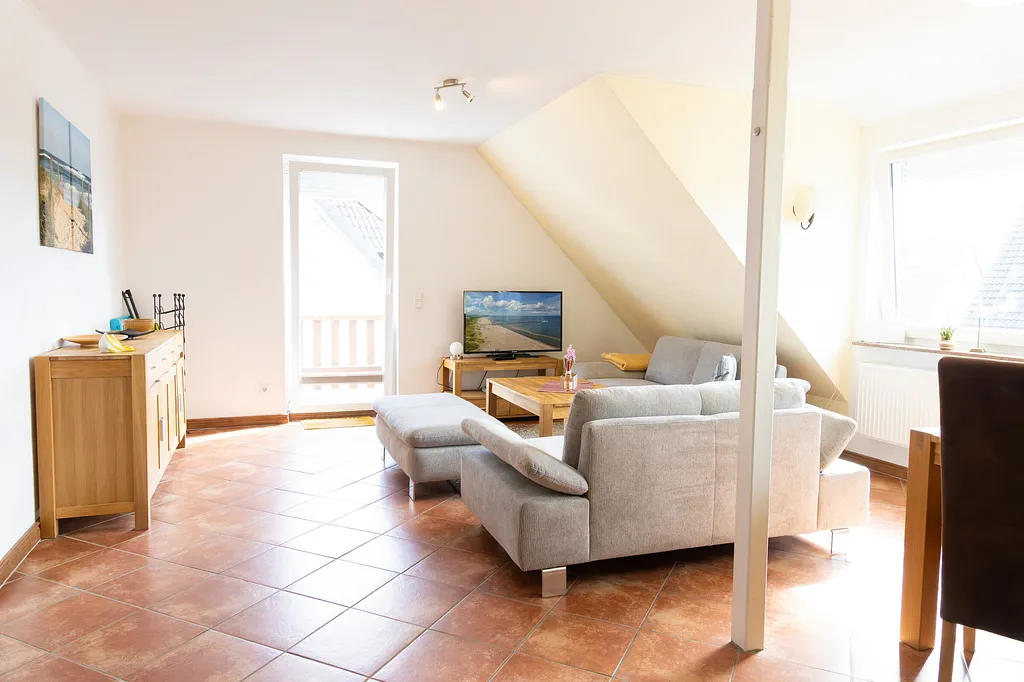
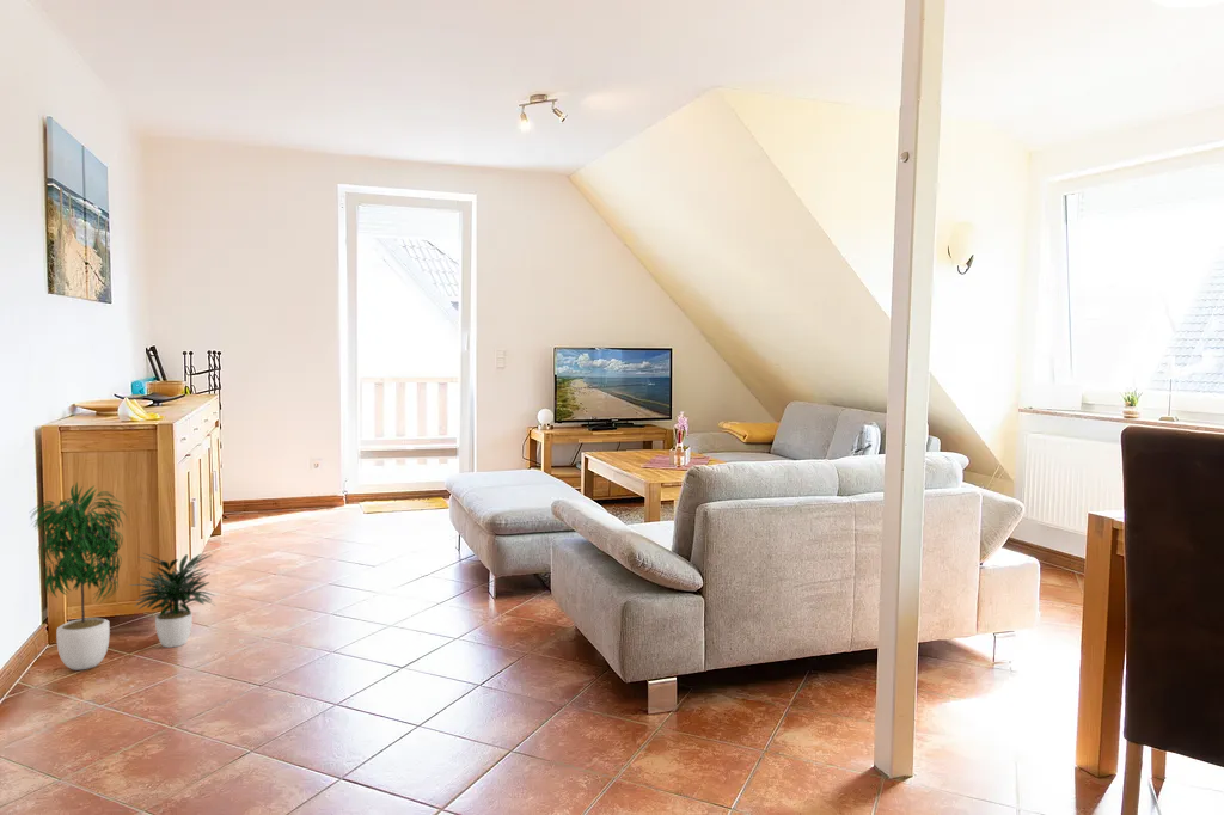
+ potted plant [29,480,218,672]
